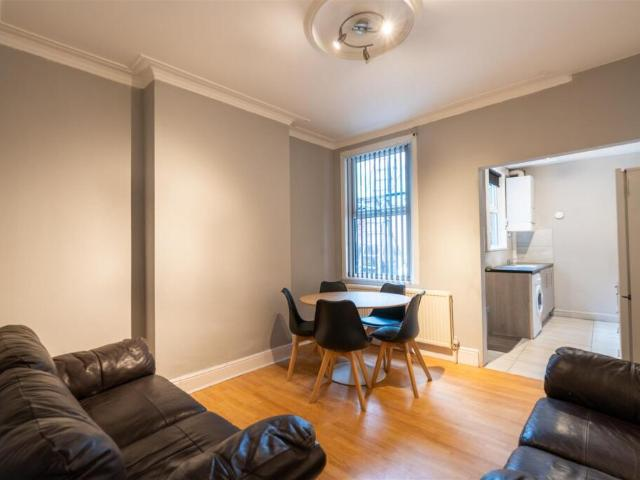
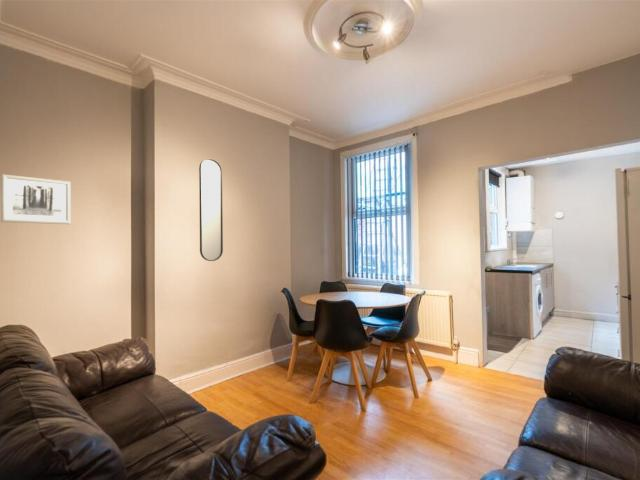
+ home mirror [198,158,224,262]
+ wall art [0,173,72,225]
